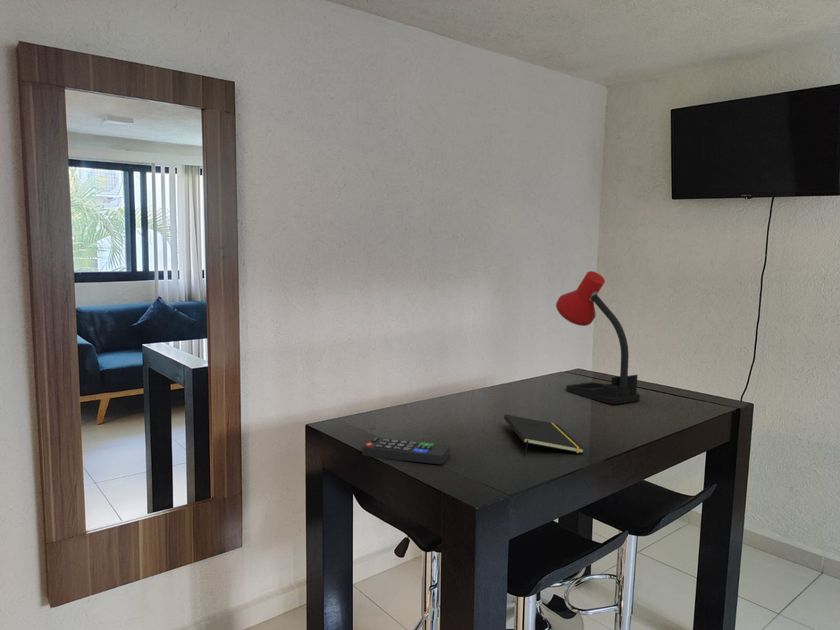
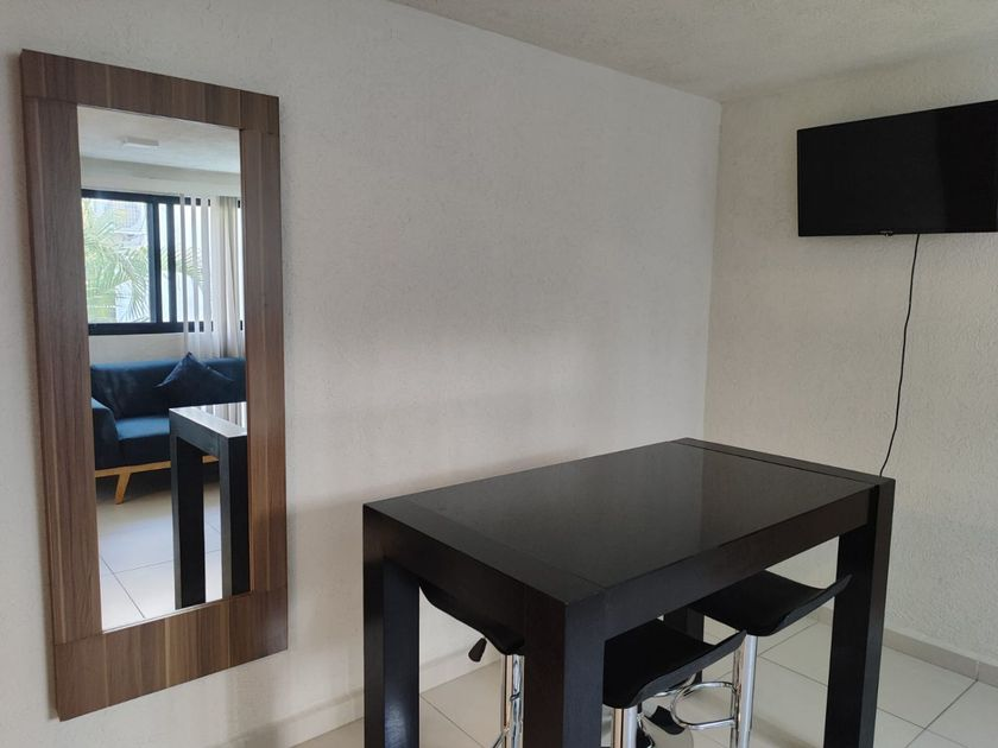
- desk lamp [555,270,641,405]
- remote control [361,437,451,465]
- notepad [503,413,585,456]
